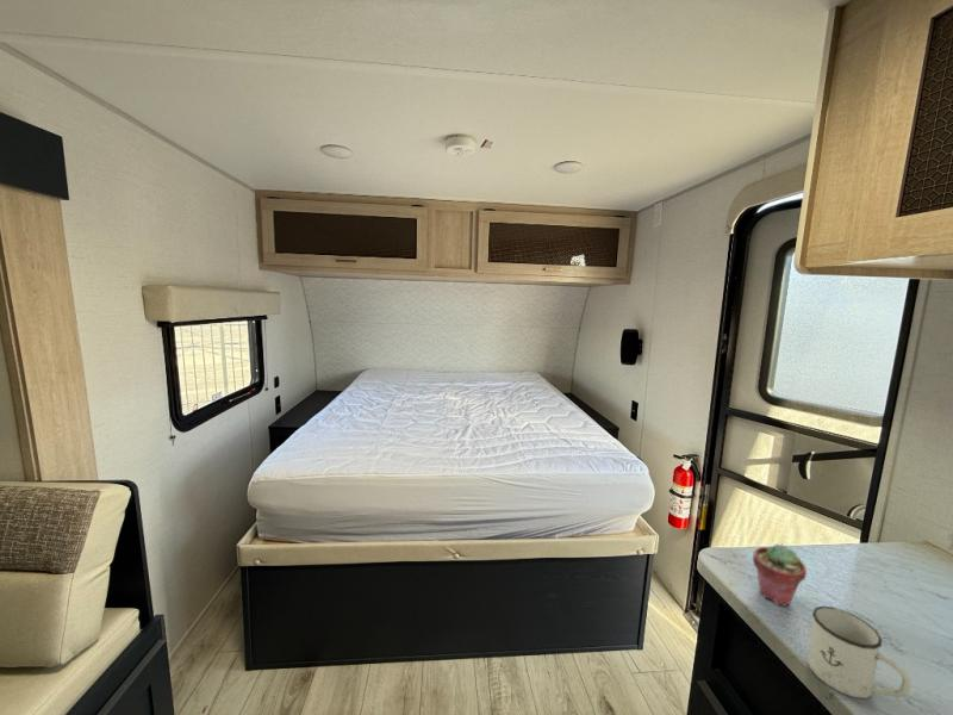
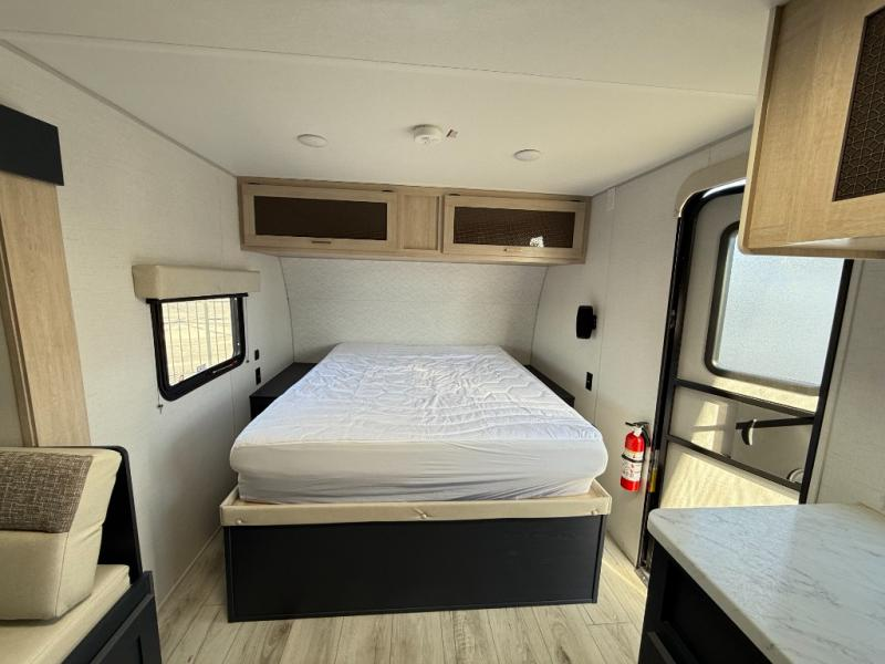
- mug [806,605,911,700]
- potted succulent [752,542,808,607]
